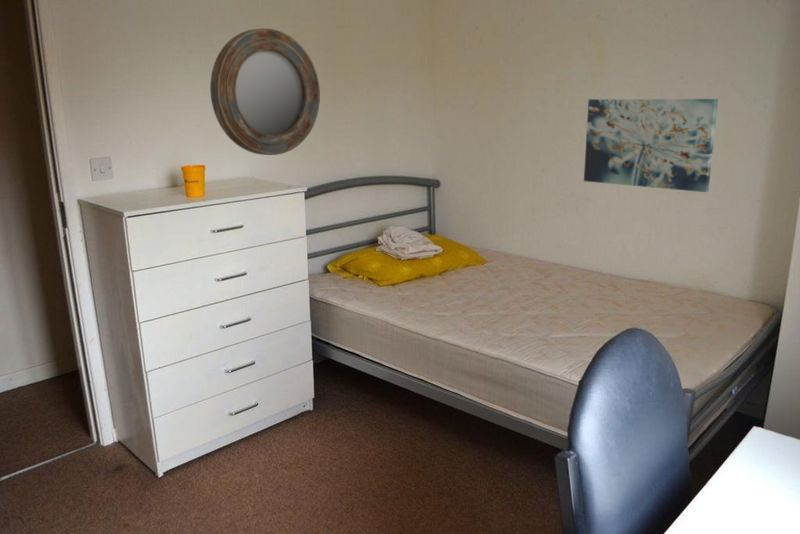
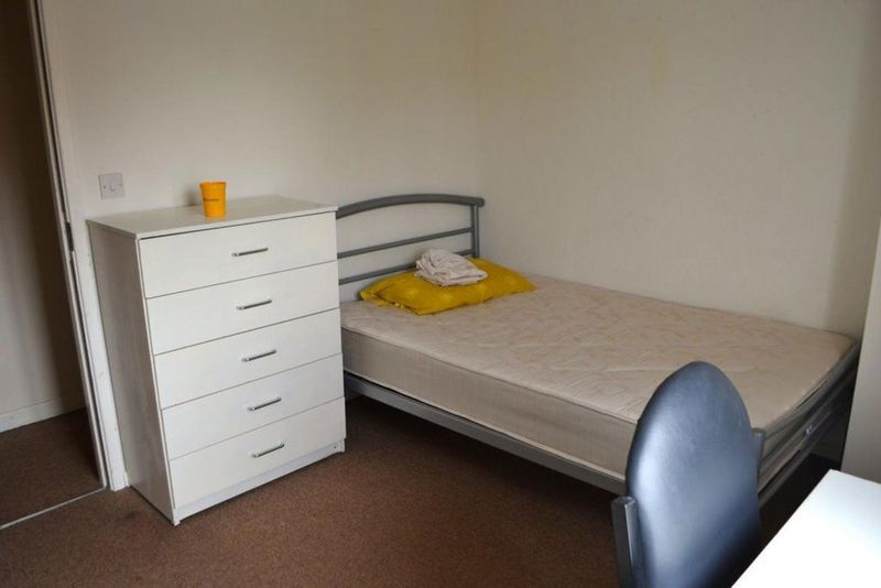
- wall art [583,98,719,193]
- home mirror [209,28,321,156]
